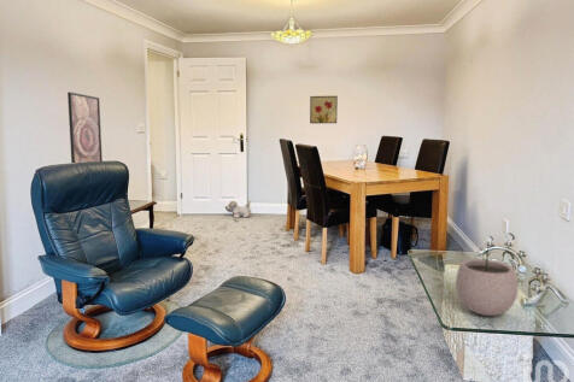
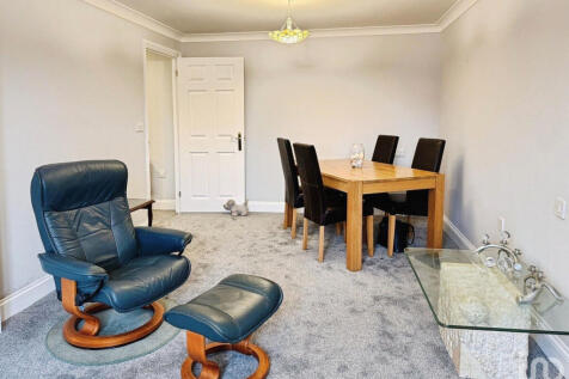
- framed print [66,92,104,164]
- wall art [309,95,339,124]
- plant pot [455,242,519,317]
